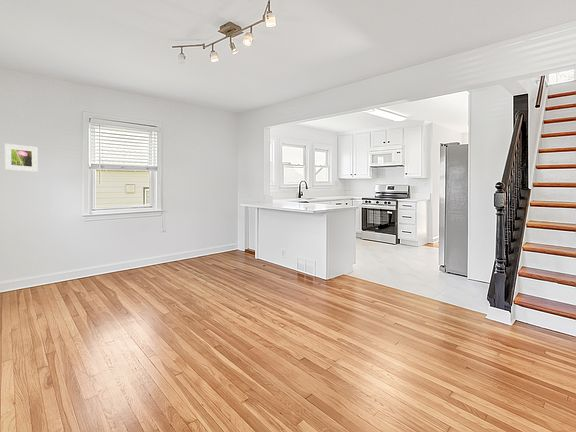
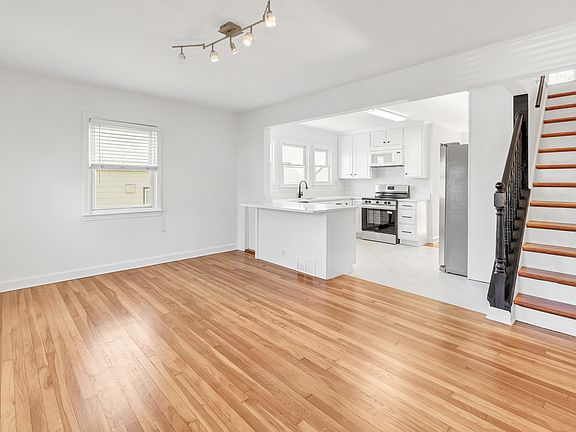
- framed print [4,143,39,173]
